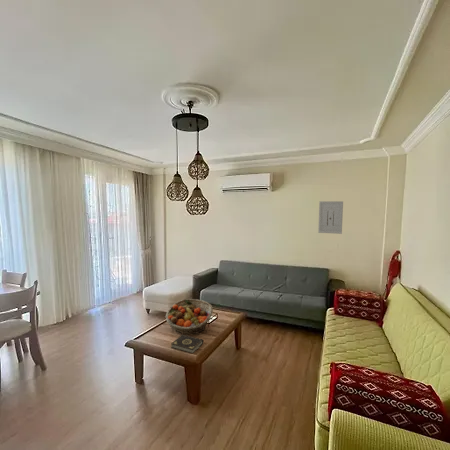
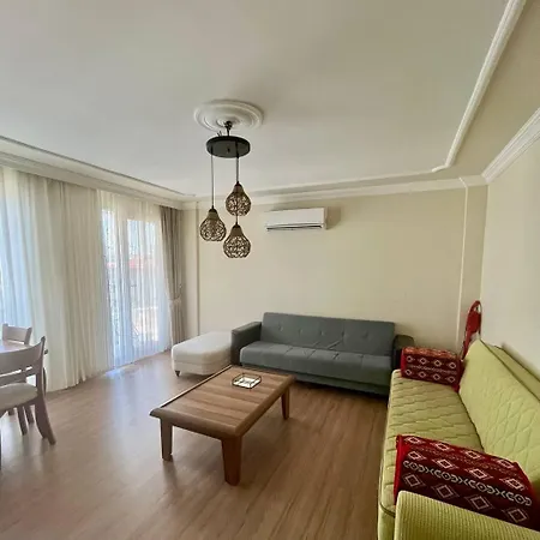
- fruit basket [165,298,214,335]
- wall art [317,200,344,235]
- book [170,333,204,354]
